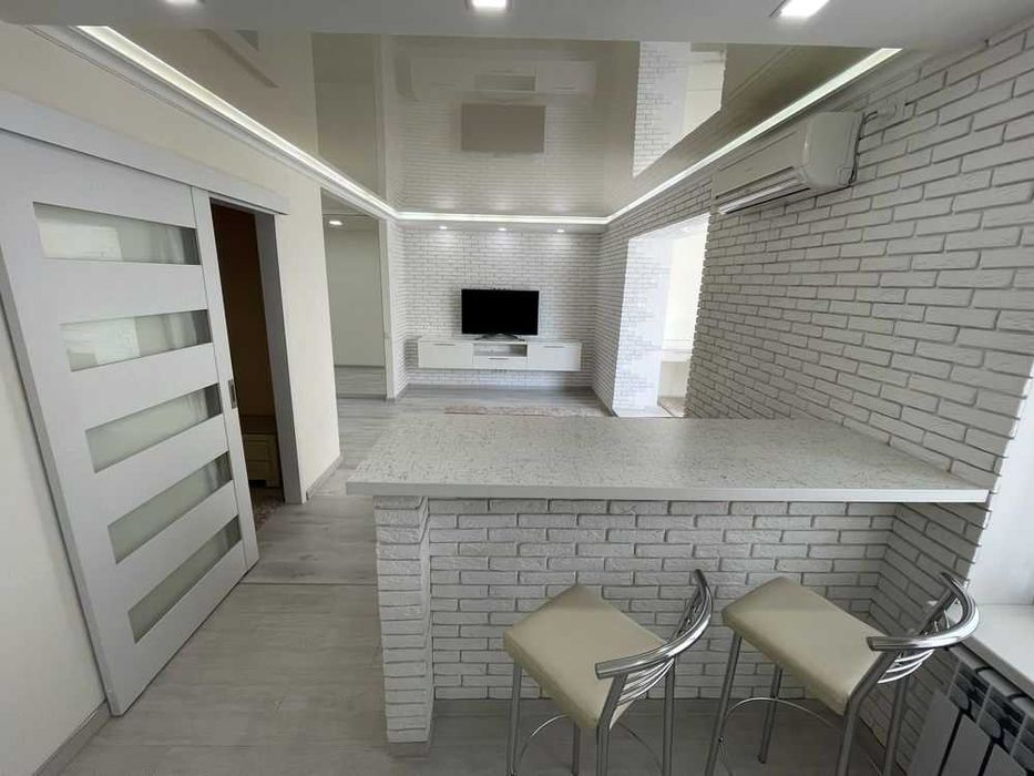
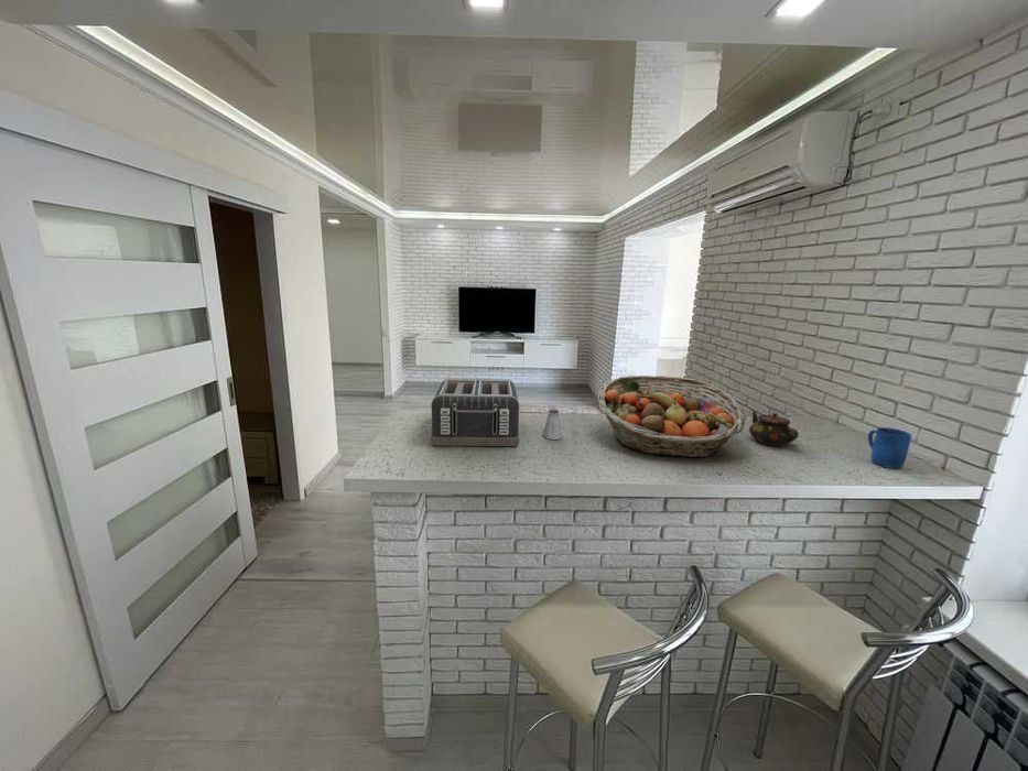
+ mug [867,426,912,469]
+ toaster [430,378,520,447]
+ saltshaker [542,408,563,441]
+ fruit basket [597,374,747,458]
+ teapot [748,410,800,447]
